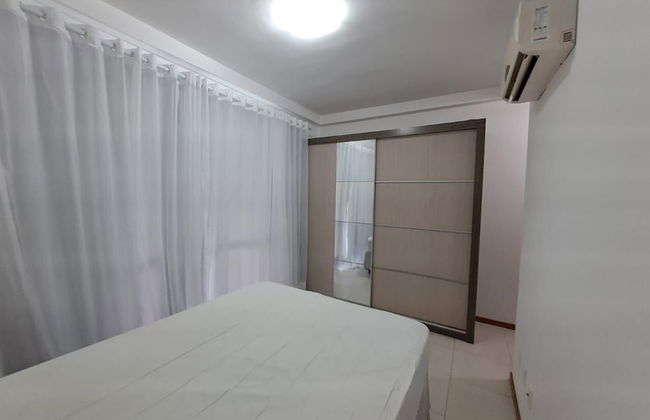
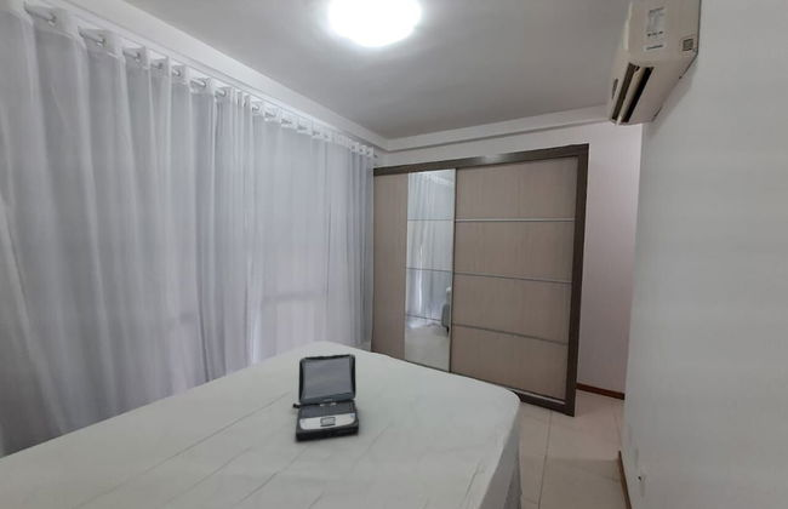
+ laptop [291,353,360,441]
